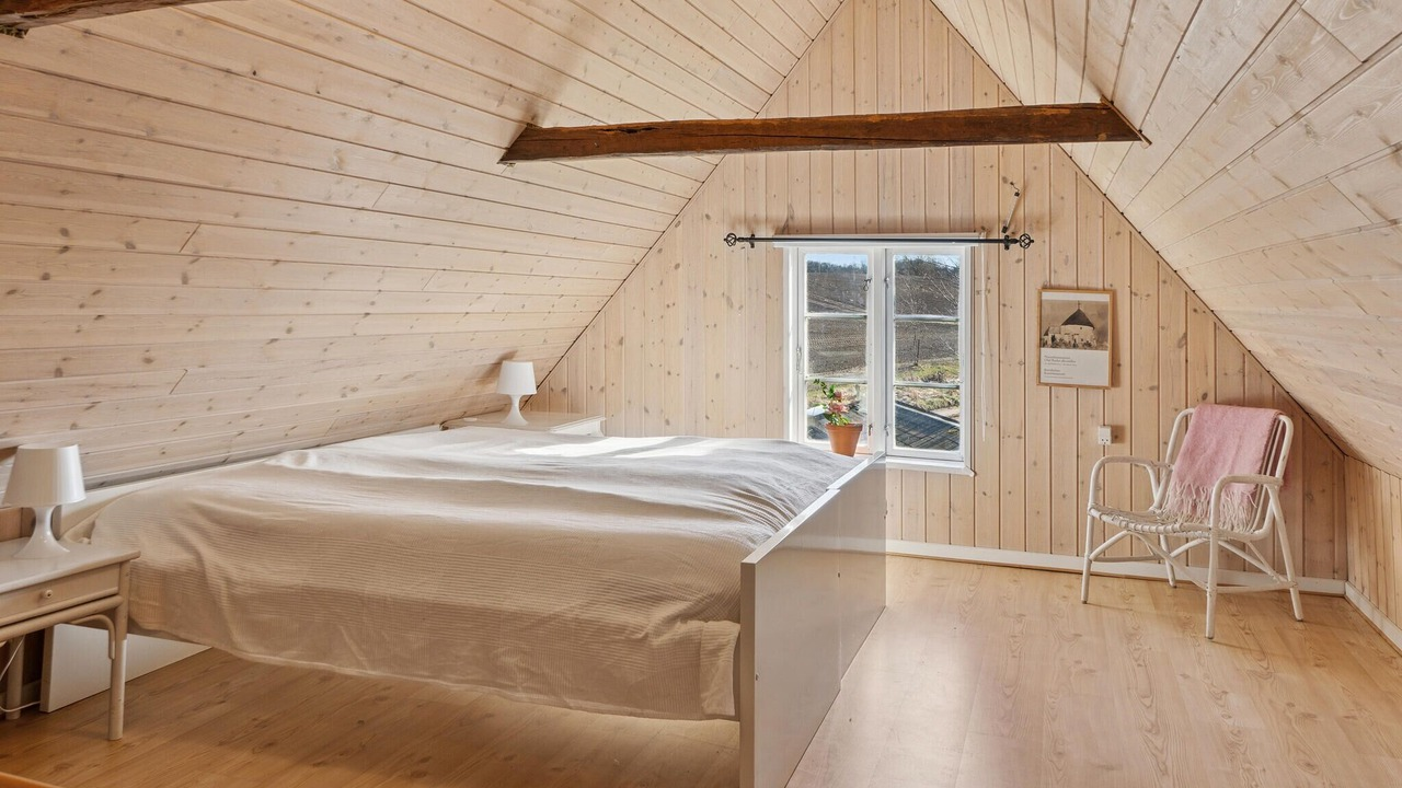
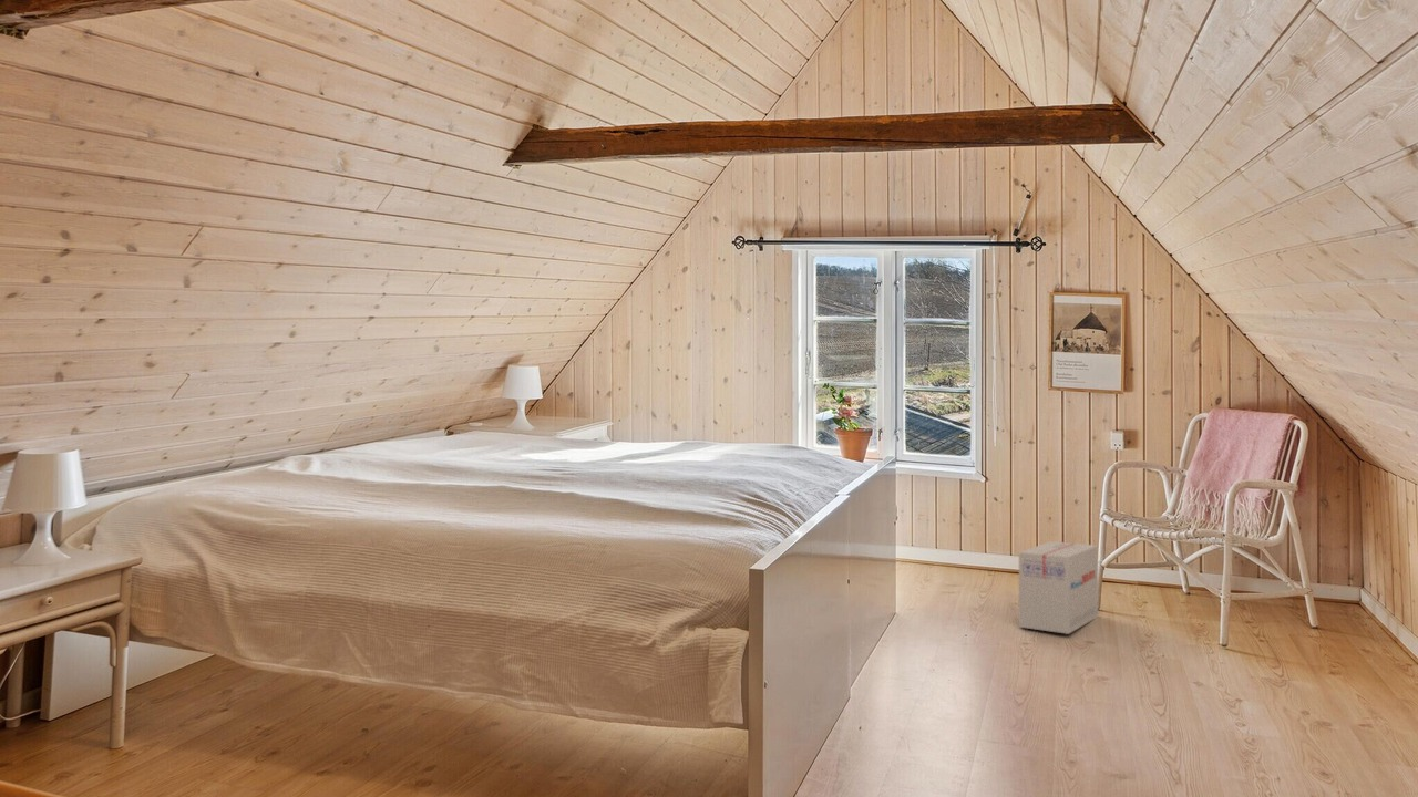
+ cardboard box [1018,540,1099,635]
